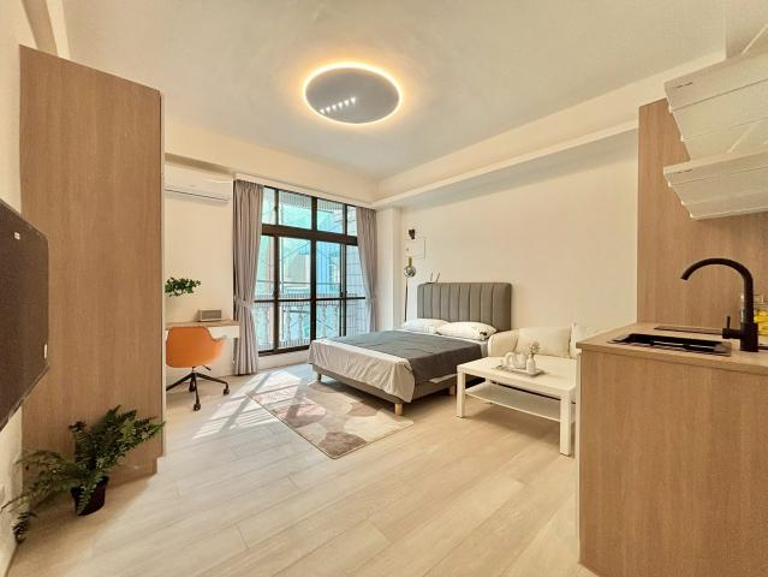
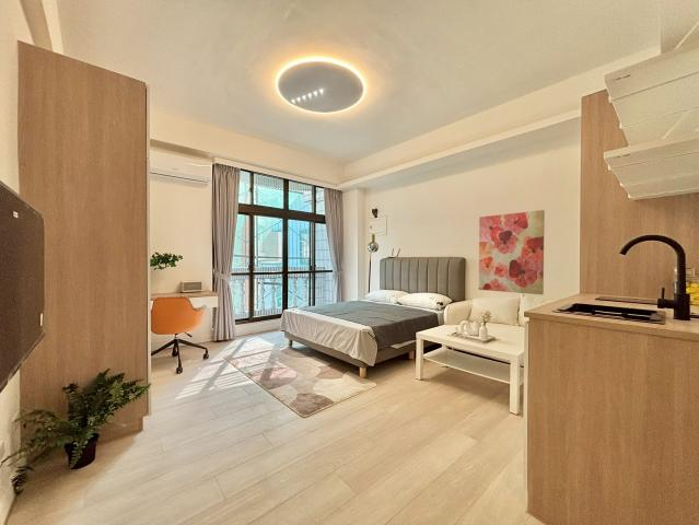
+ wall art [478,209,546,296]
